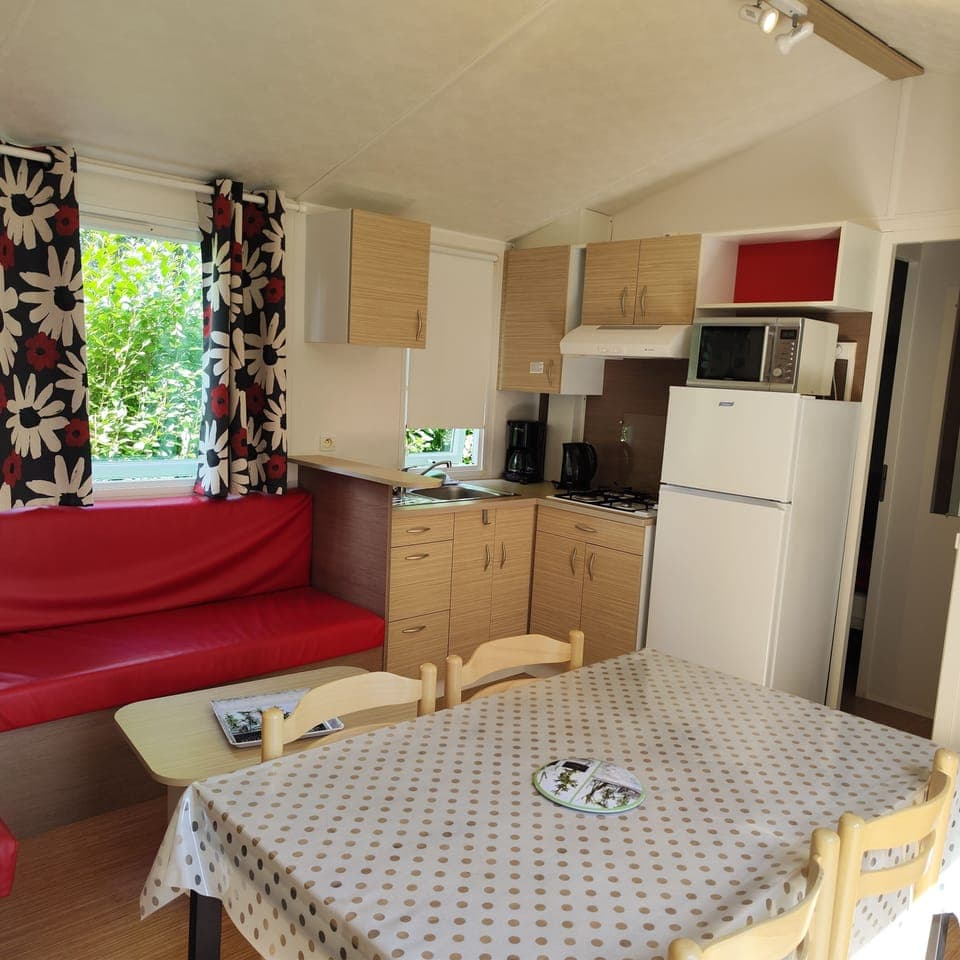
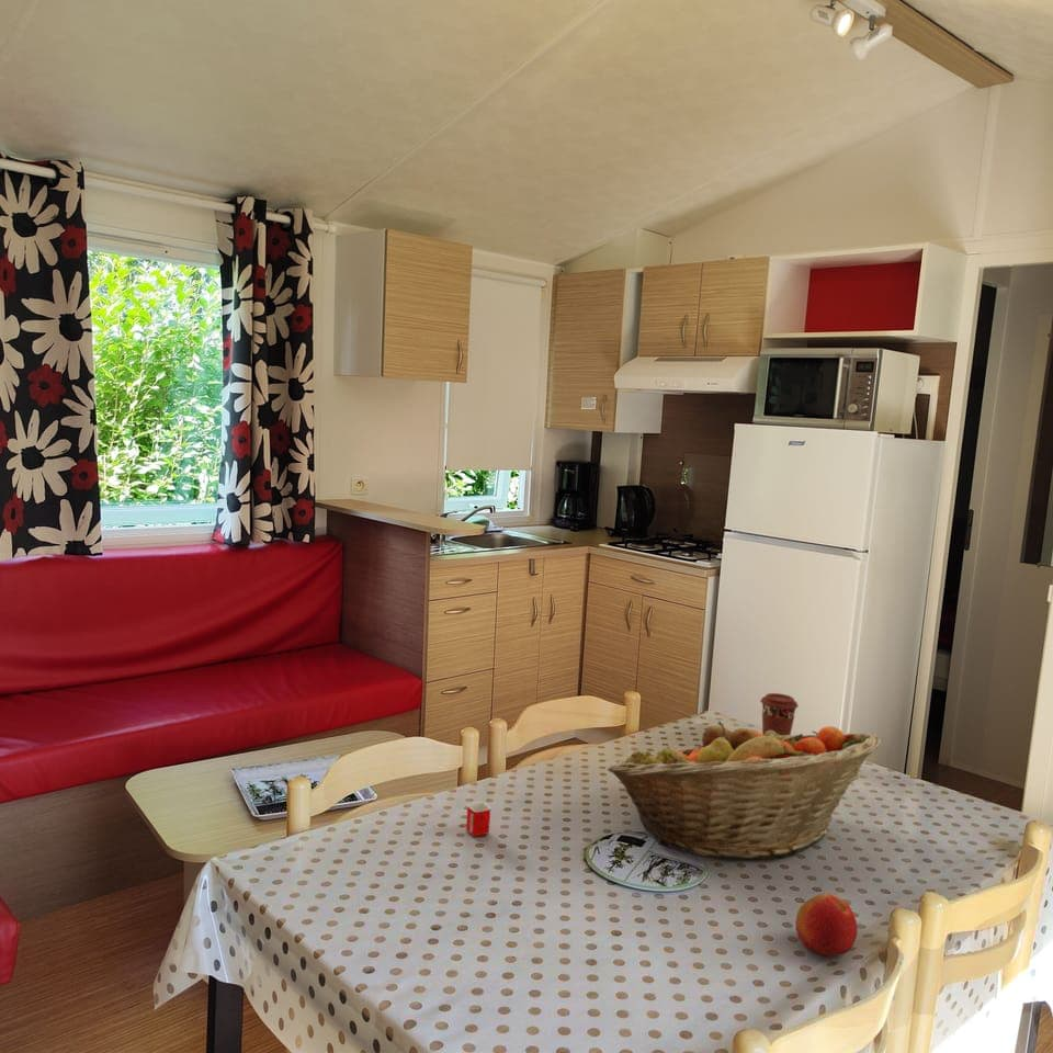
+ coffee cup [759,692,800,736]
+ fruit basket [607,721,882,860]
+ mug [465,801,492,837]
+ apple [795,892,859,956]
